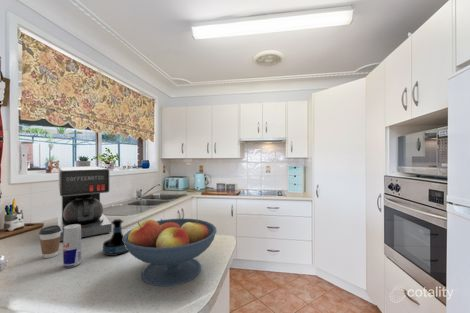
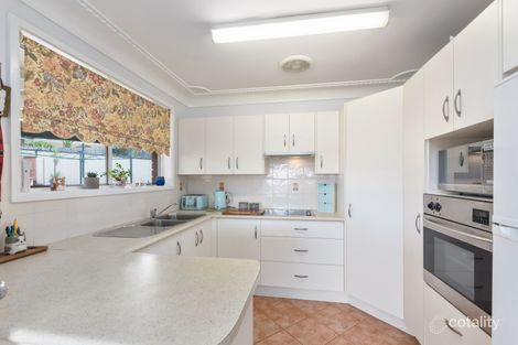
- coffee cup [38,225,61,259]
- coffee maker [56,165,113,242]
- beverage can [62,224,82,268]
- fruit bowl [123,218,218,288]
- tequila bottle [102,218,129,257]
